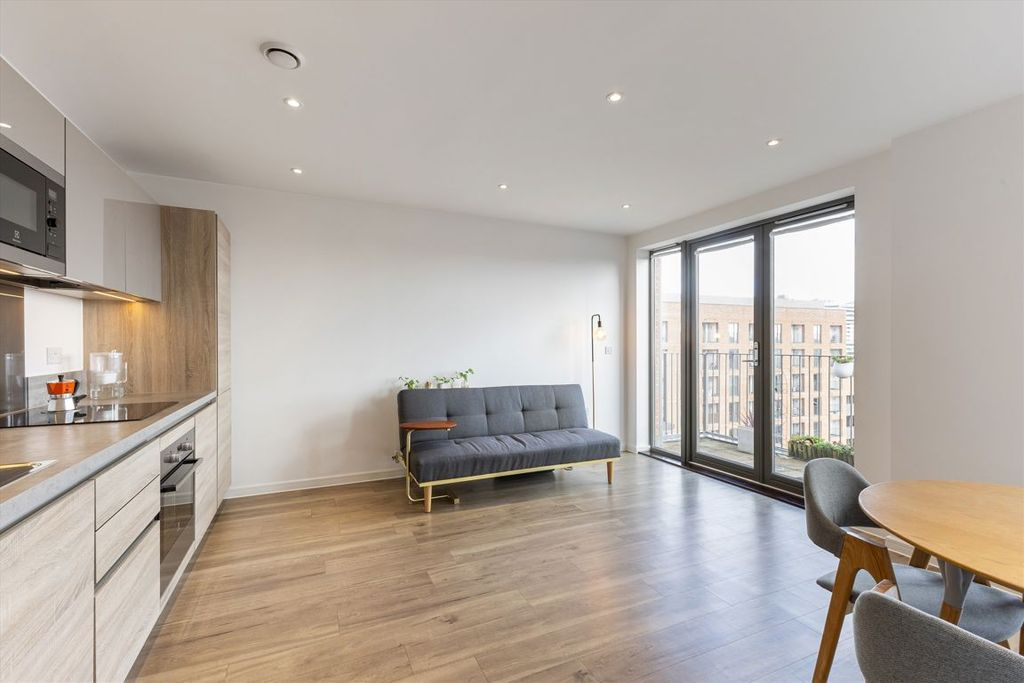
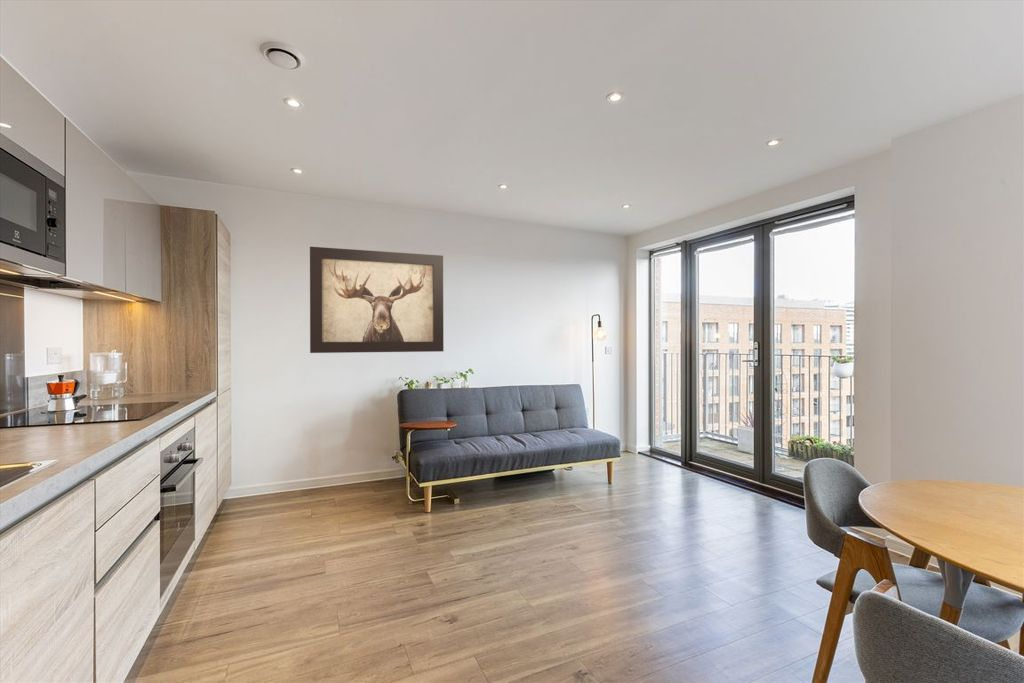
+ wall art [309,246,445,354]
